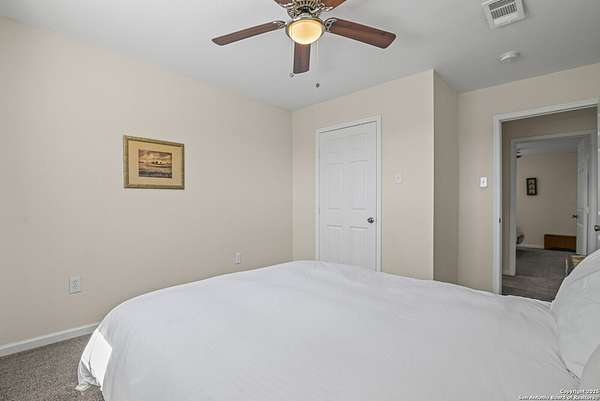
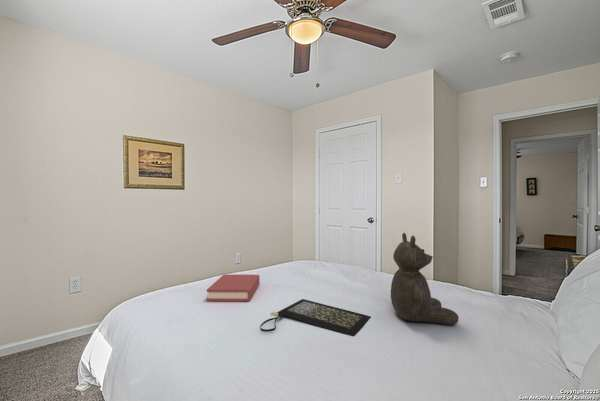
+ clutch bag [259,298,372,337]
+ hardback book [206,274,260,302]
+ teddy bear [390,232,459,326]
